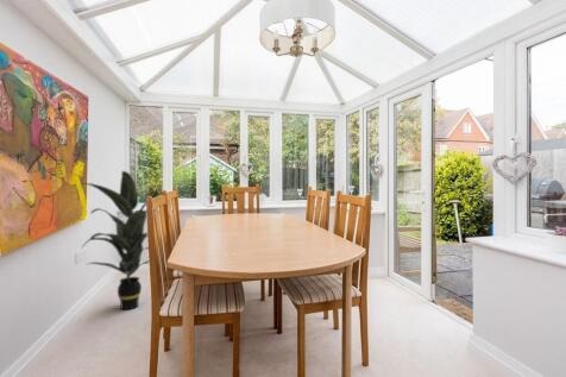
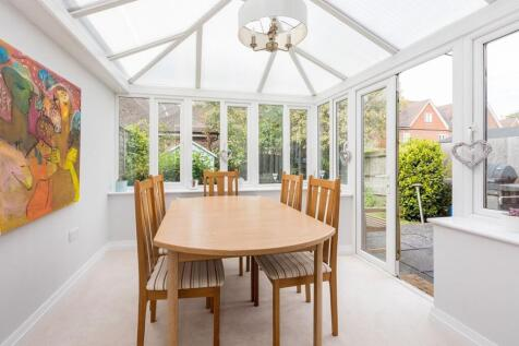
- indoor plant [78,170,159,312]
